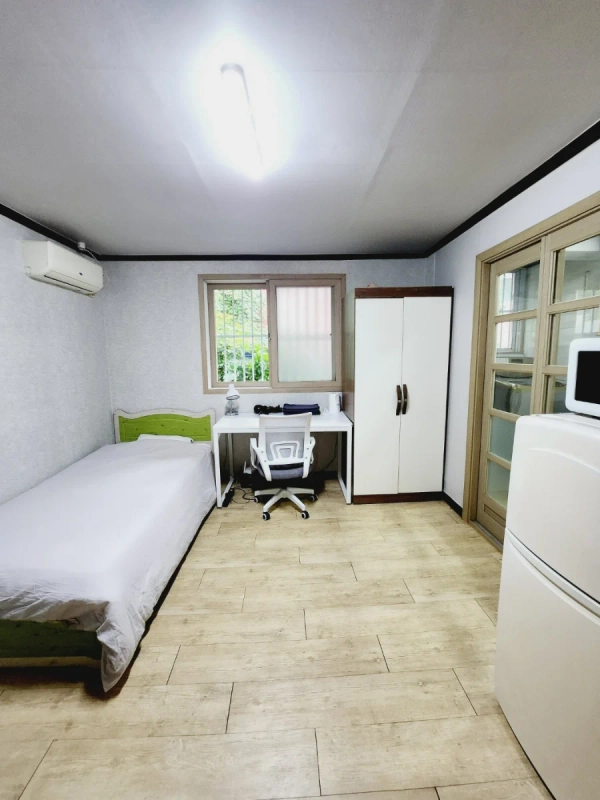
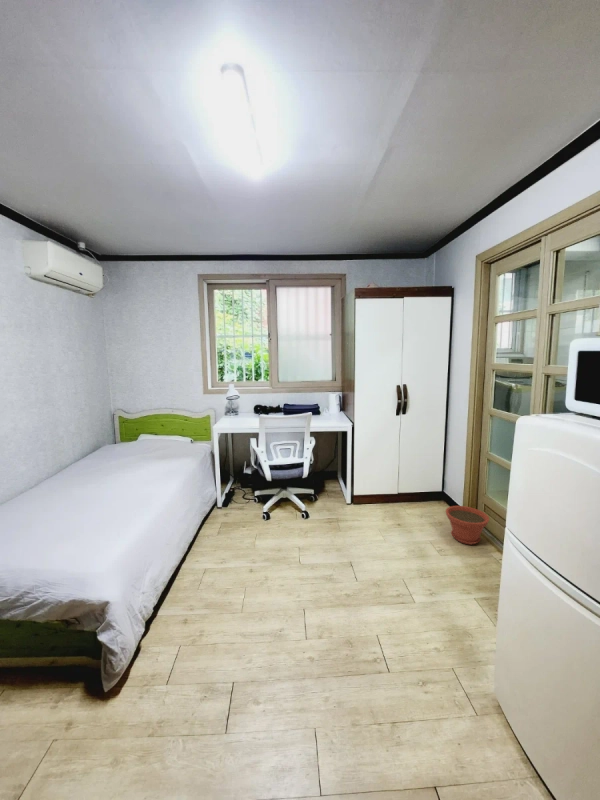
+ plant pot [445,505,490,546]
